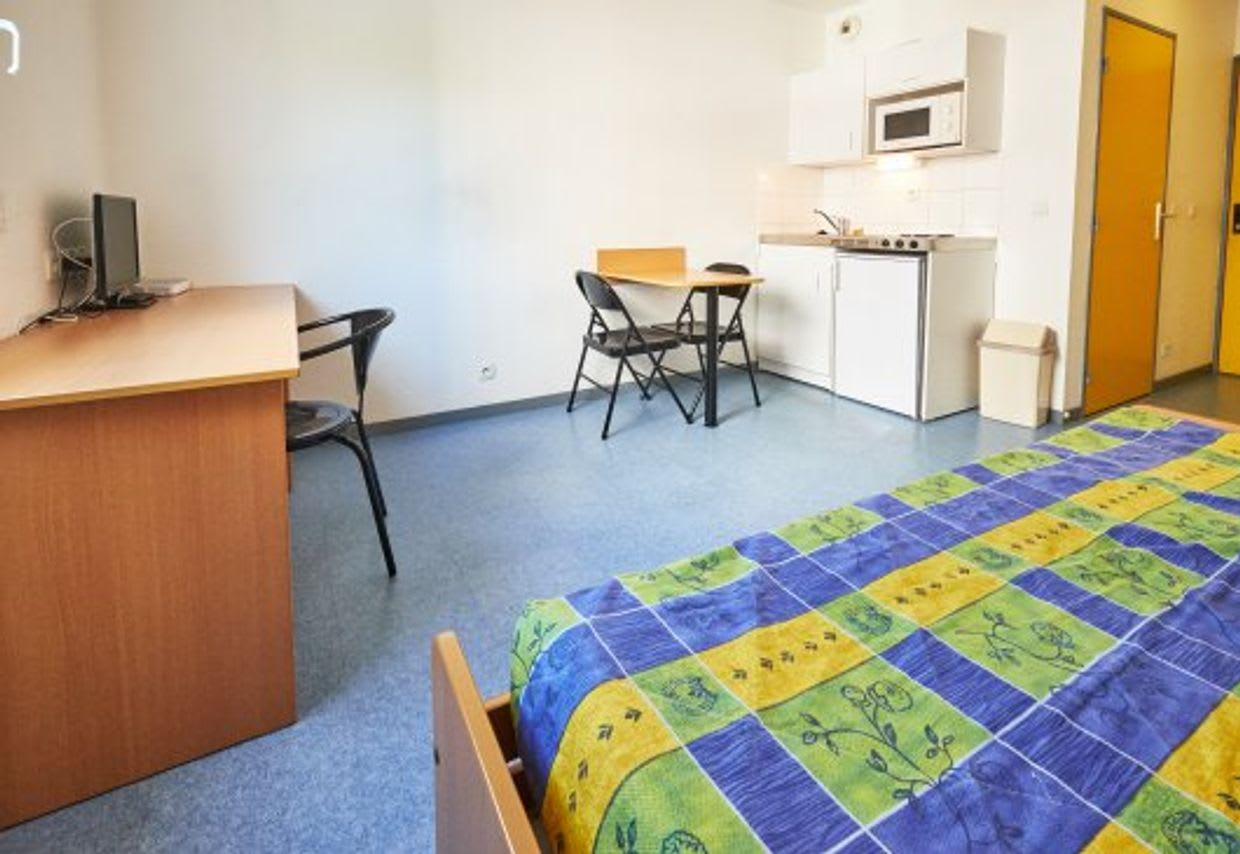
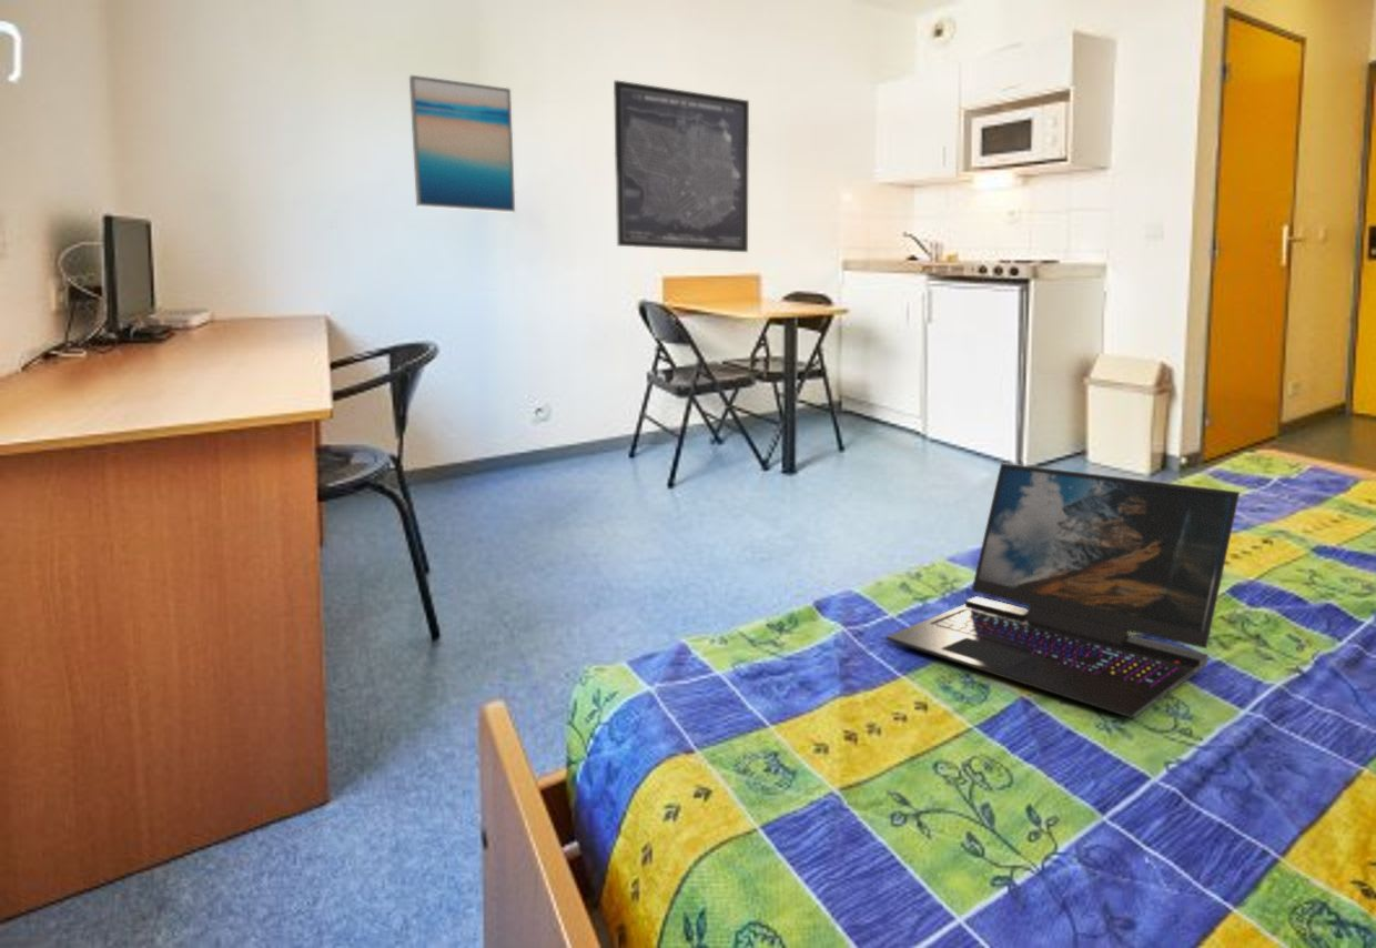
+ wall art [408,74,516,214]
+ wall art [613,79,750,253]
+ laptop [884,462,1241,719]
